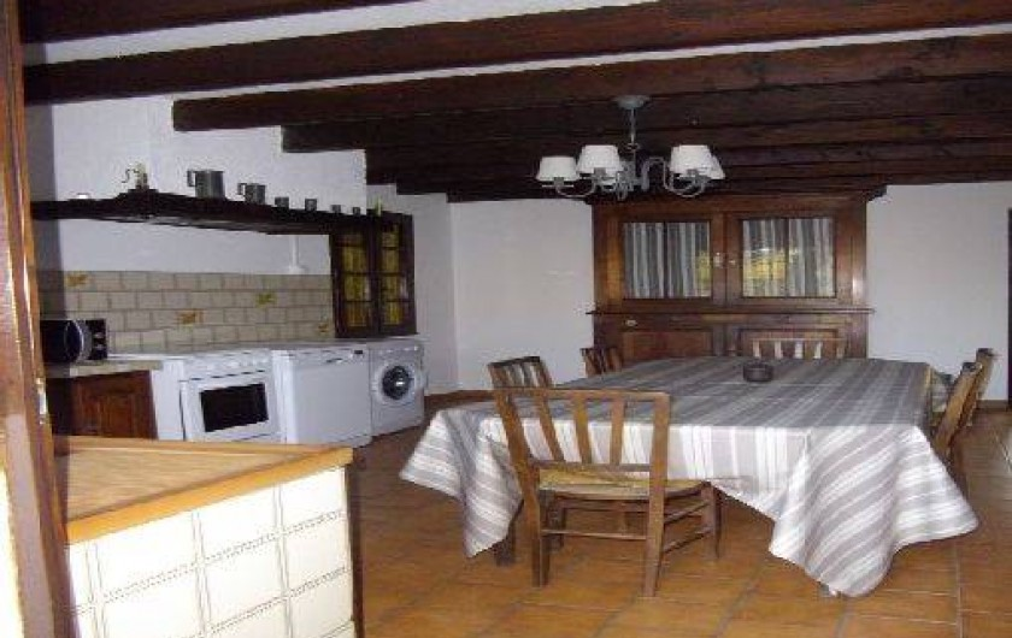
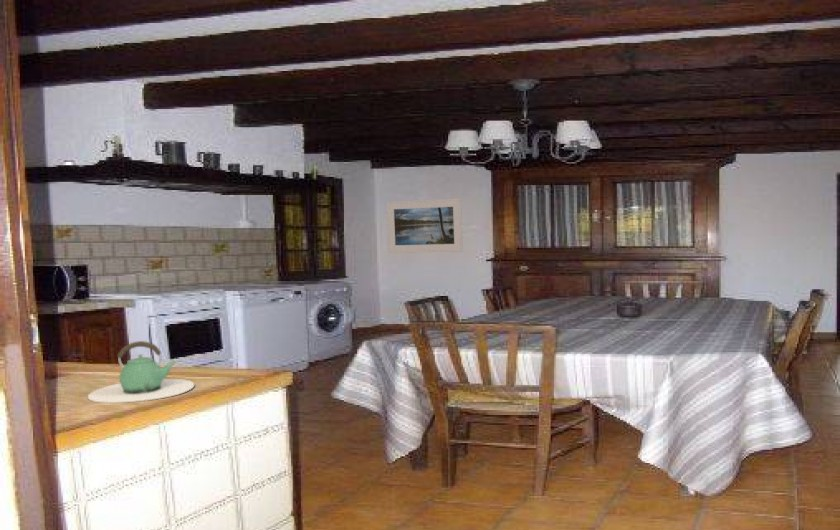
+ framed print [385,197,464,254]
+ teapot [87,340,195,404]
